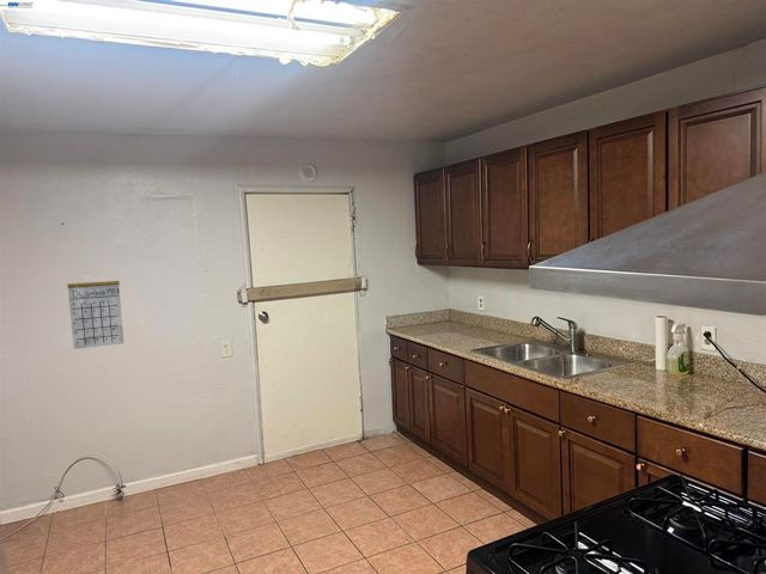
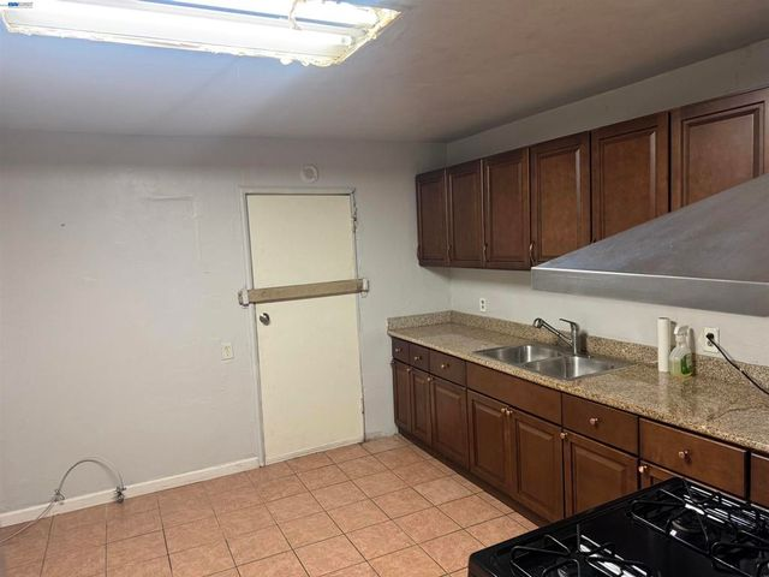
- calendar [66,270,124,350]
